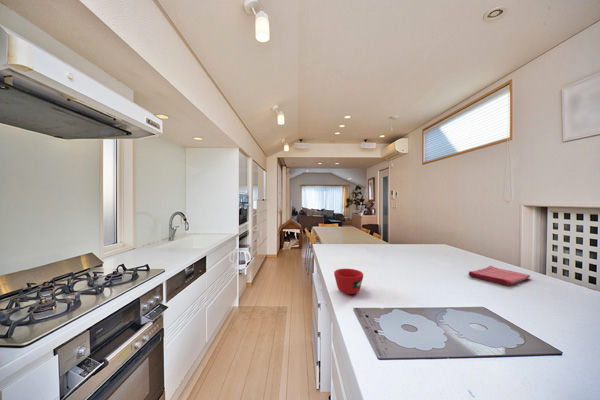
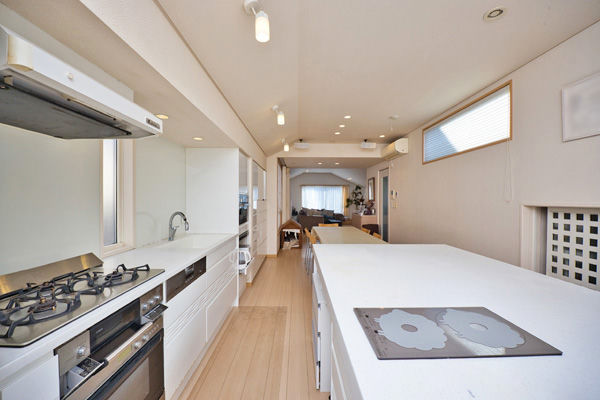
- dish towel [467,265,531,286]
- cup [333,268,364,295]
